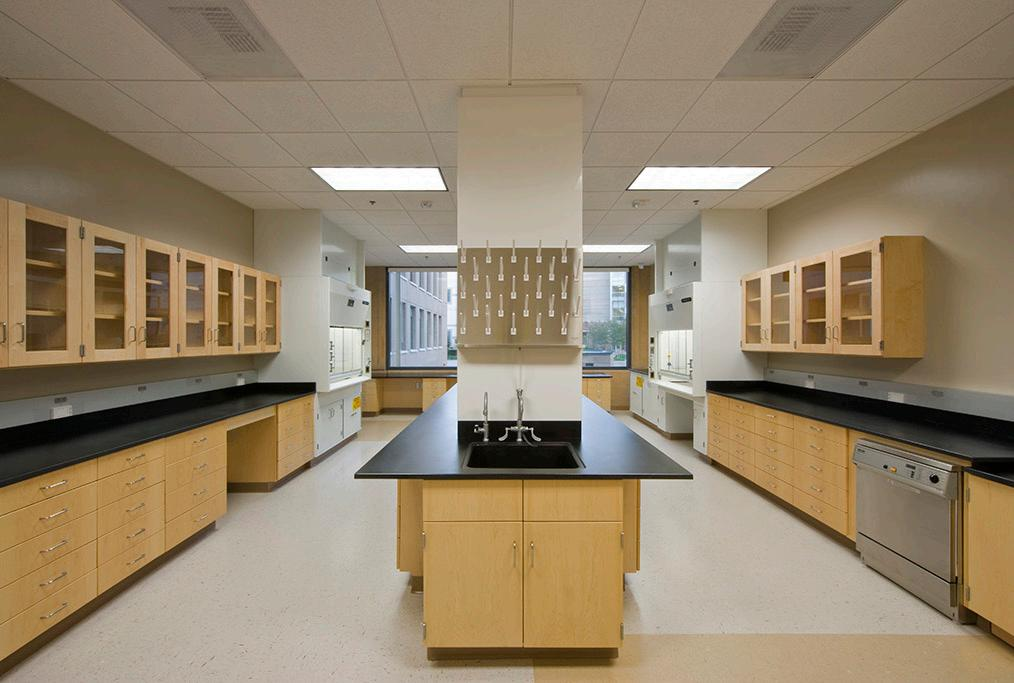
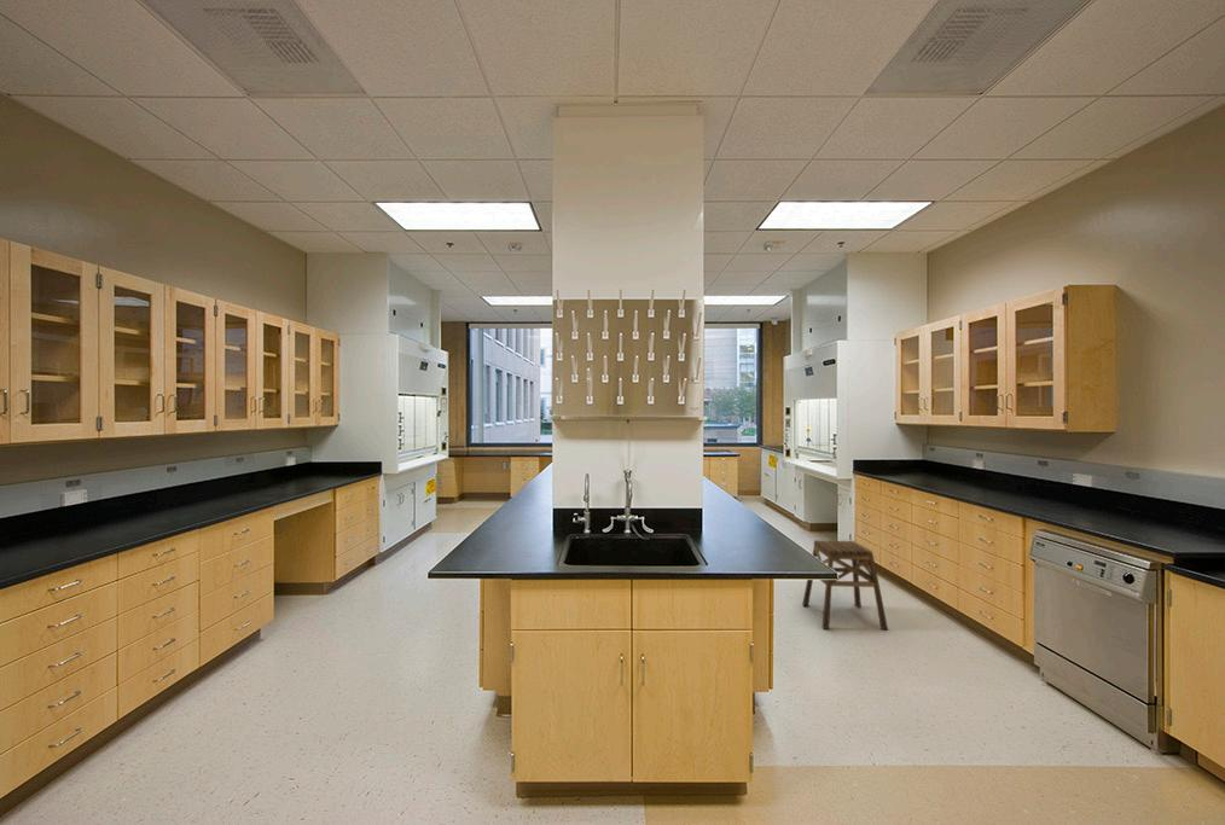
+ stool [801,539,889,632]
